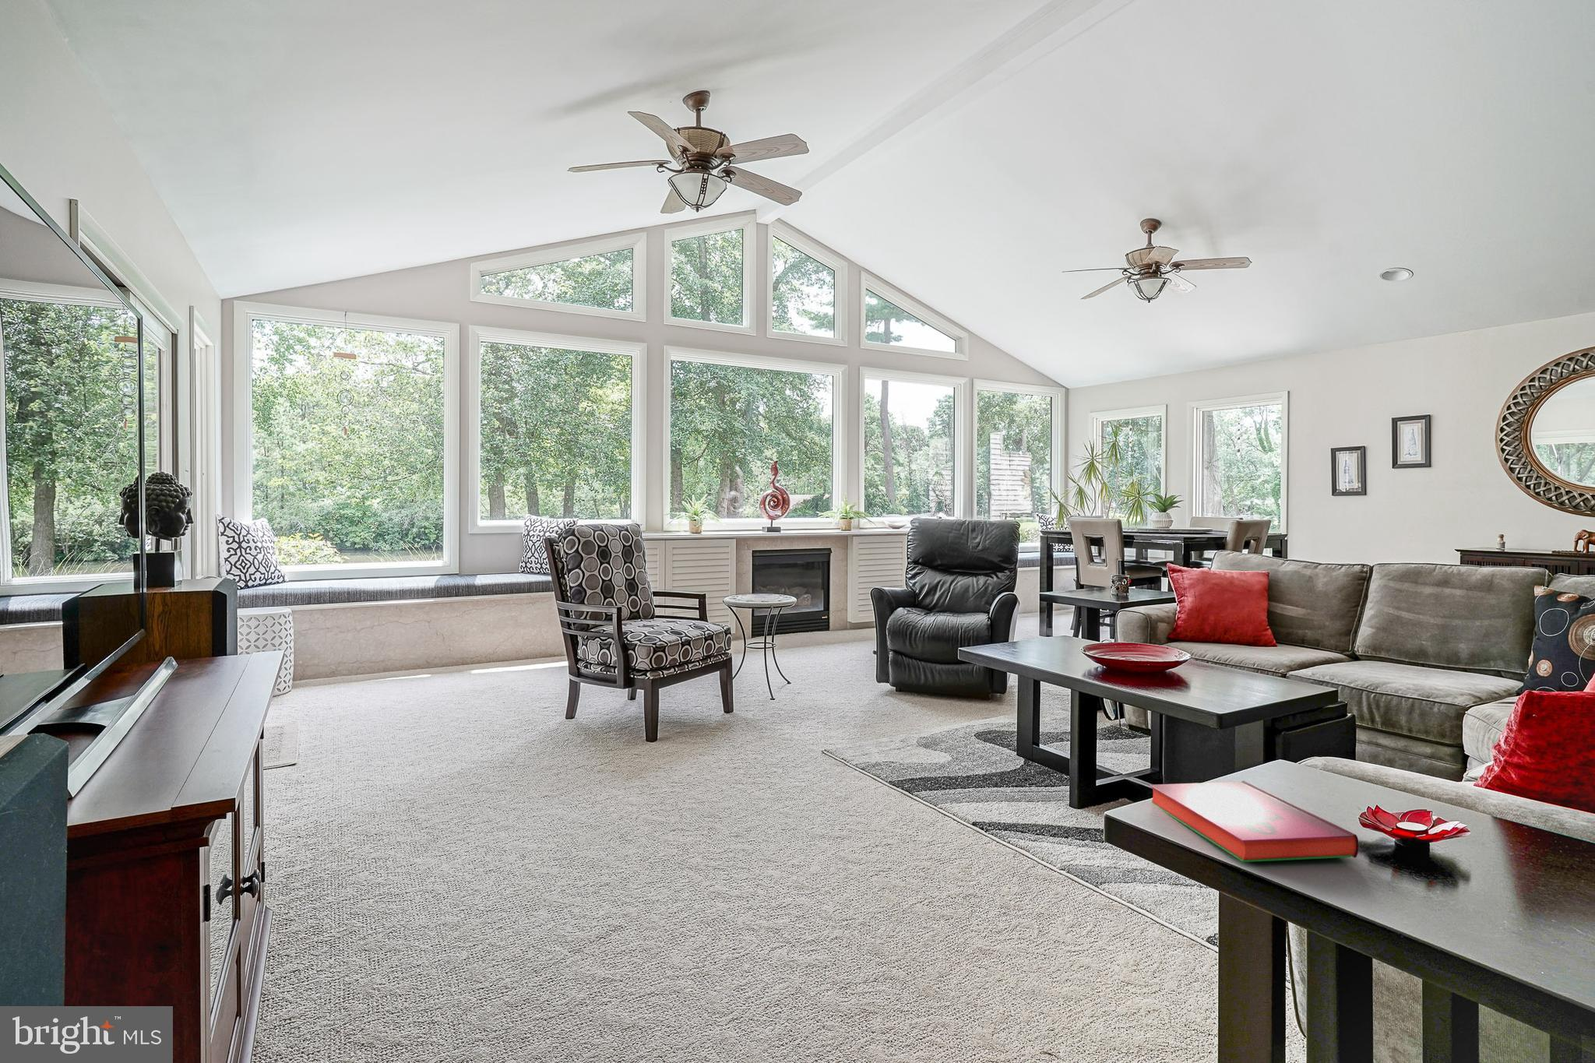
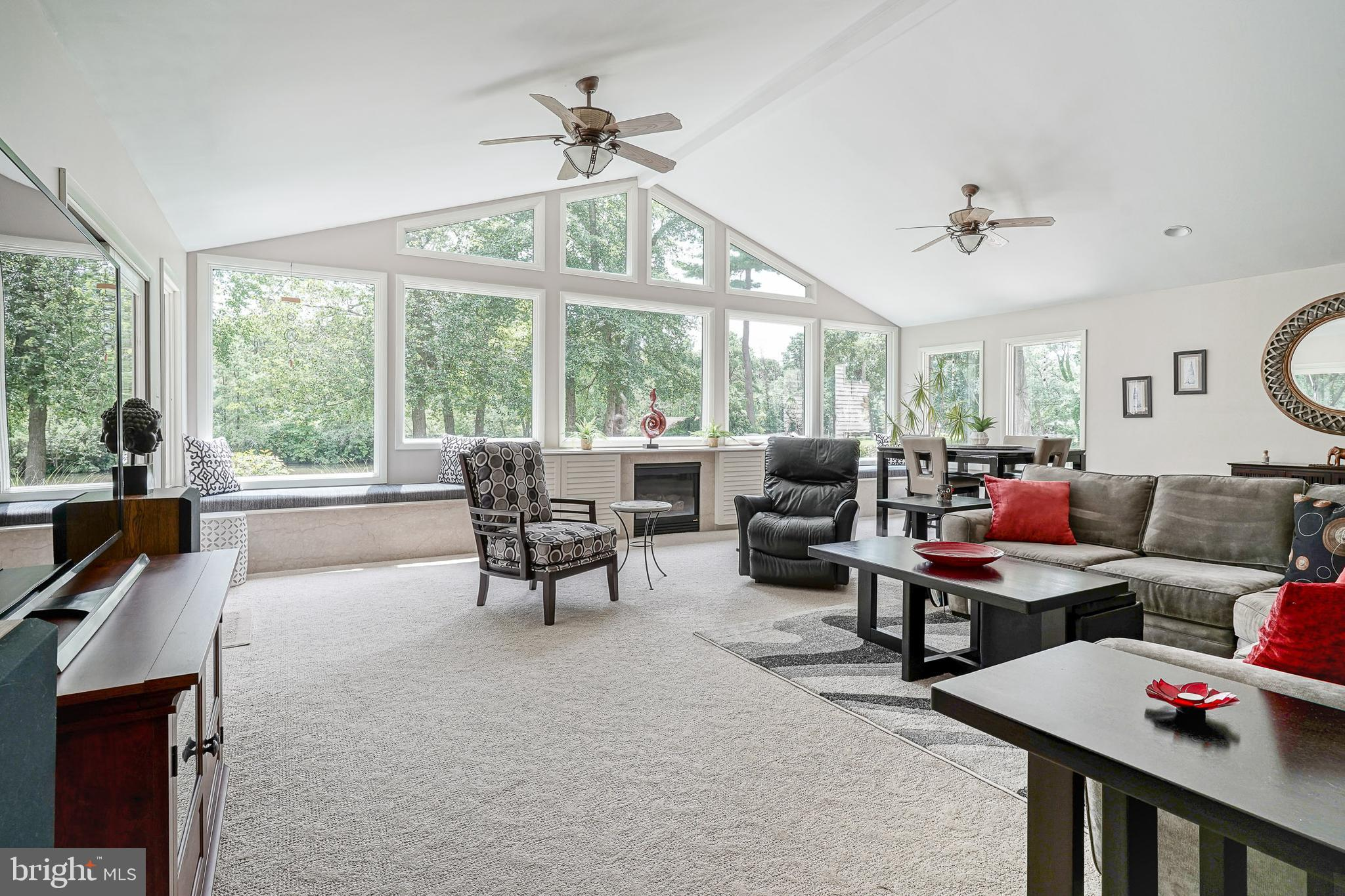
- hardback book [1149,781,1360,863]
